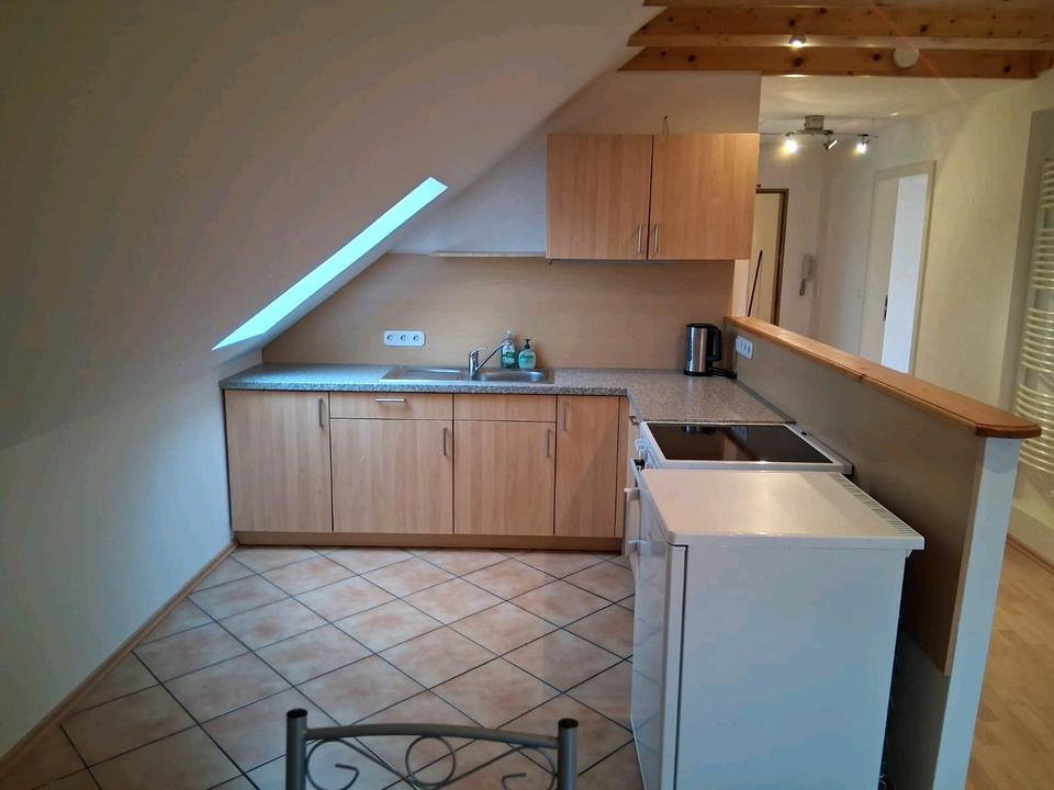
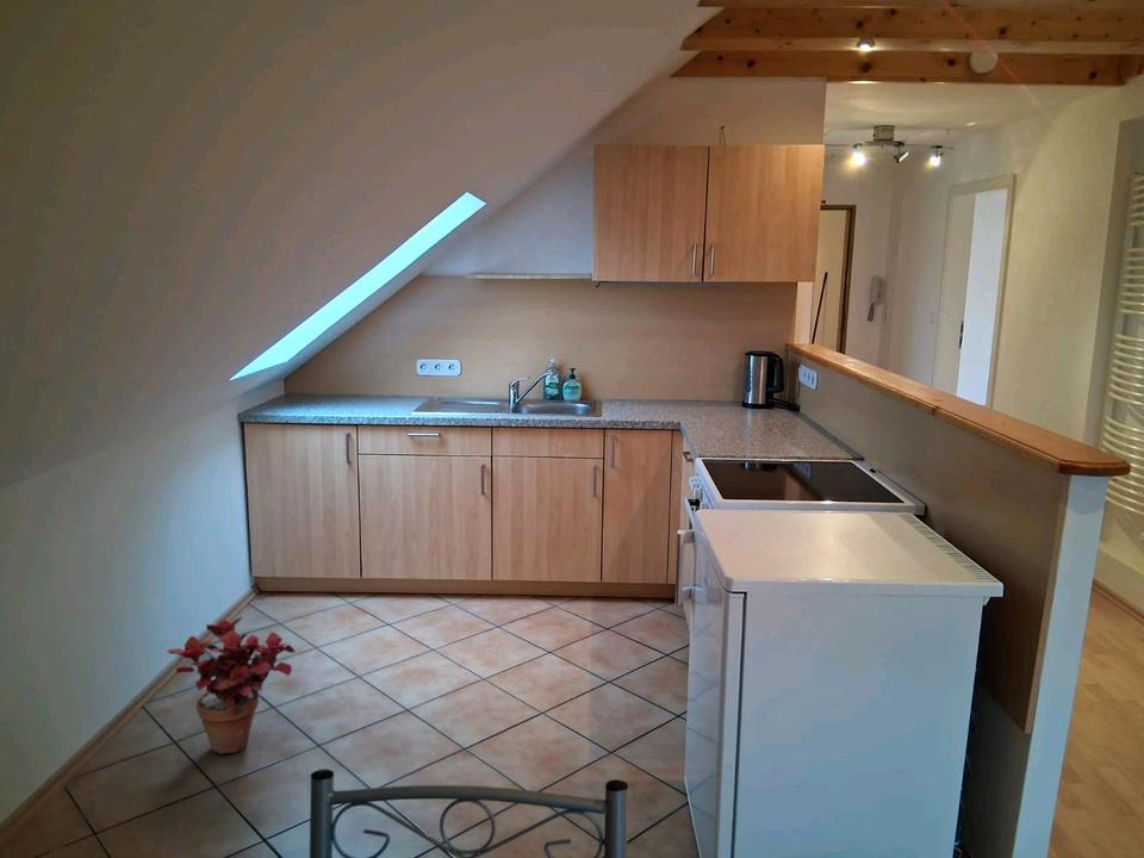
+ potted plant [166,616,296,756]
